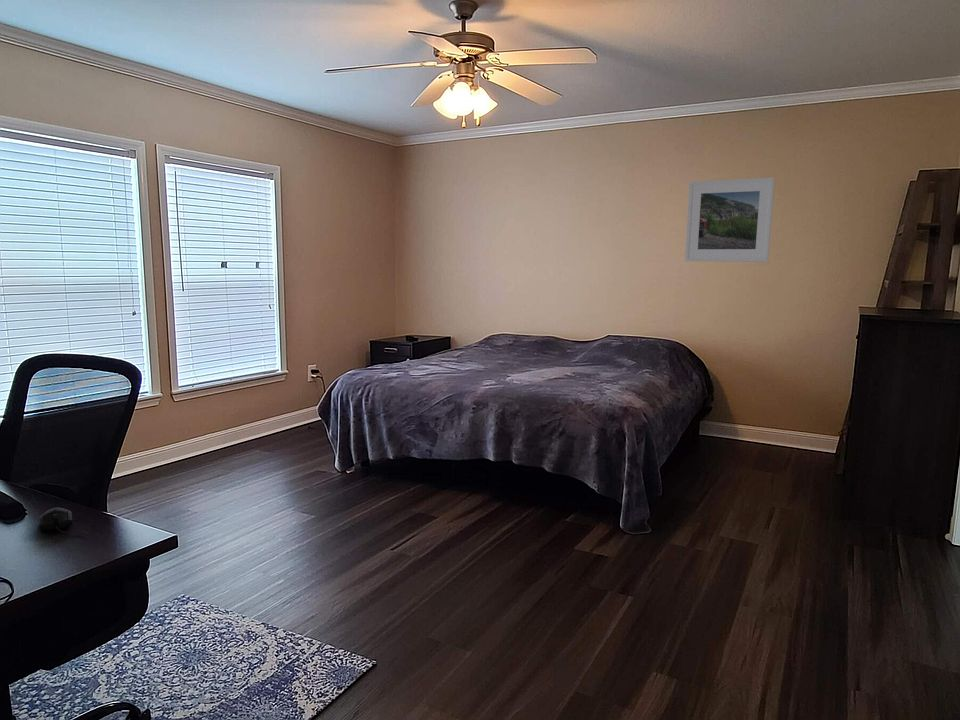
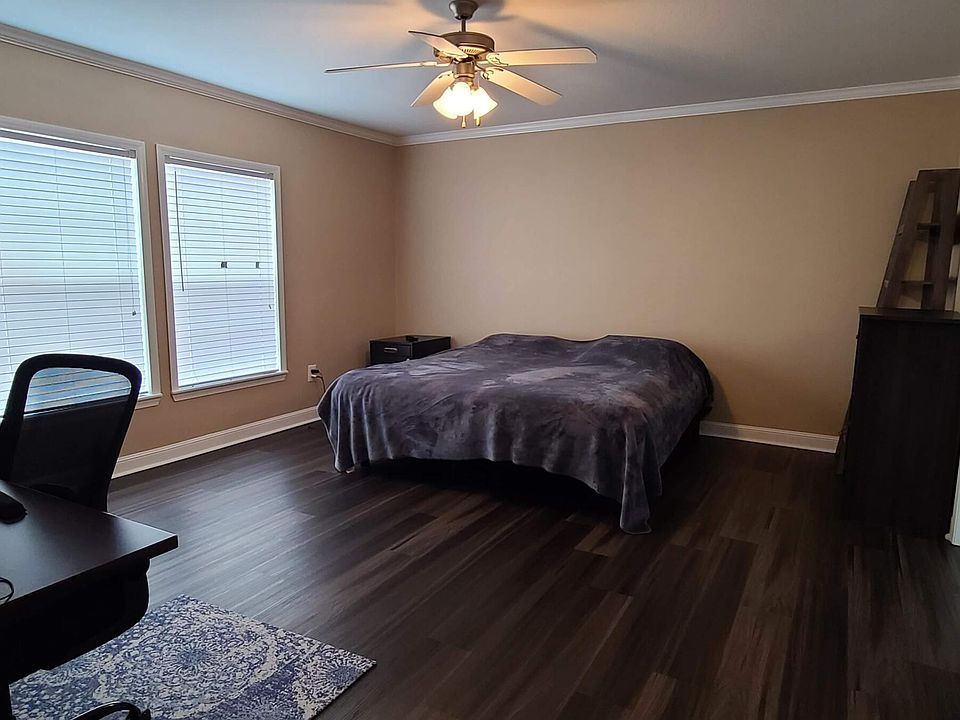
- computer mouse [38,507,89,535]
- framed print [684,176,776,263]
